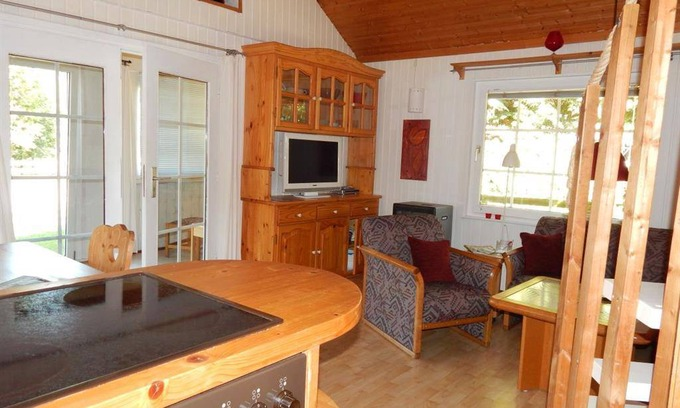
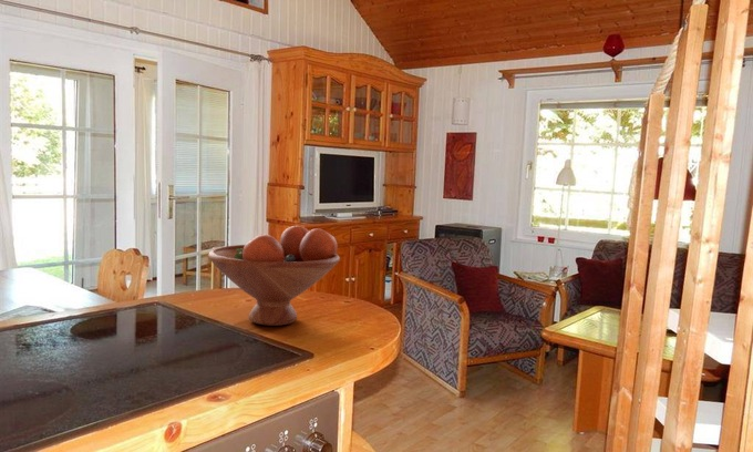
+ fruit bowl [207,225,341,327]
